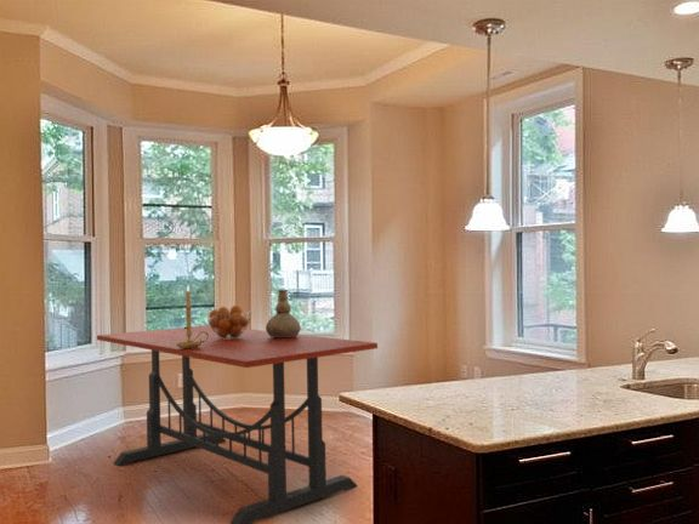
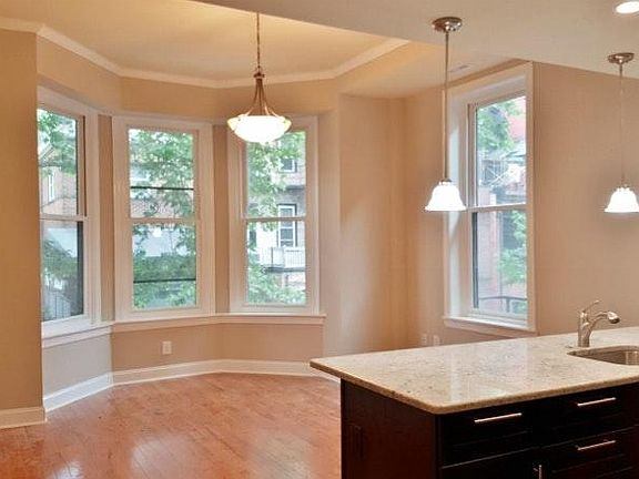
- candle holder [176,285,210,349]
- vase [265,289,302,337]
- dining table [96,324,379,524]
- fruit basket [205,304,252,340]
